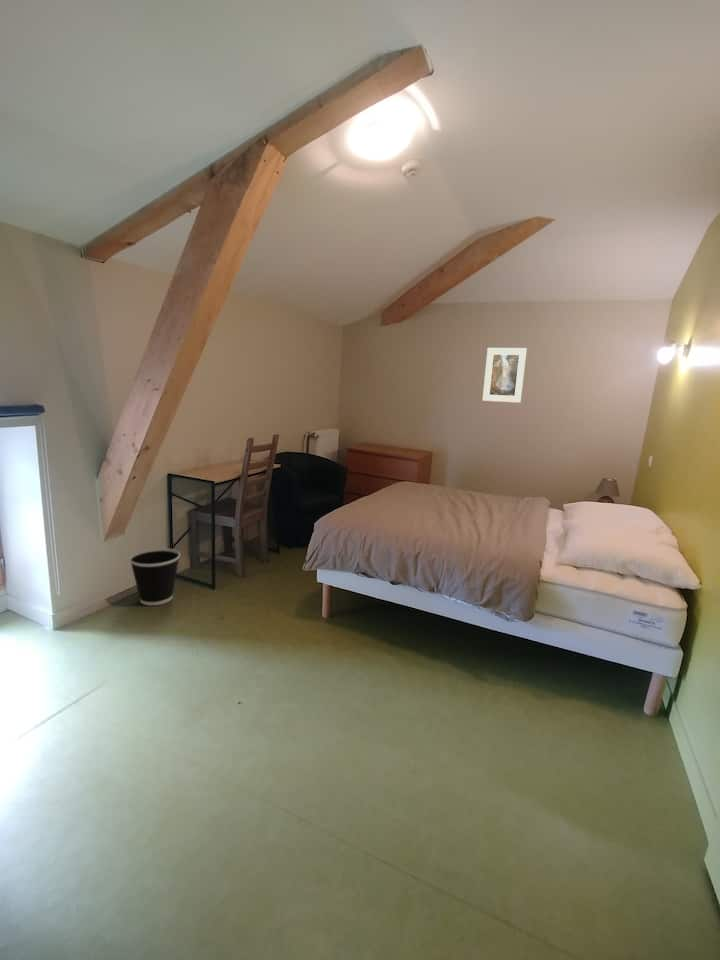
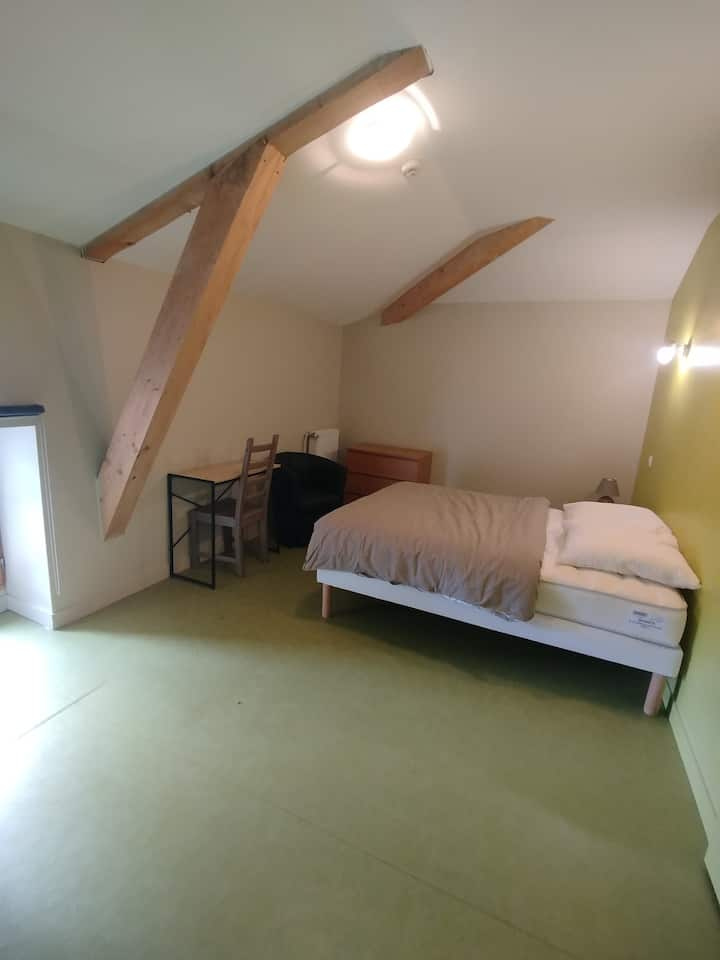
- wastebasket [128,547,181,606]
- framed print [482,347,528,404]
